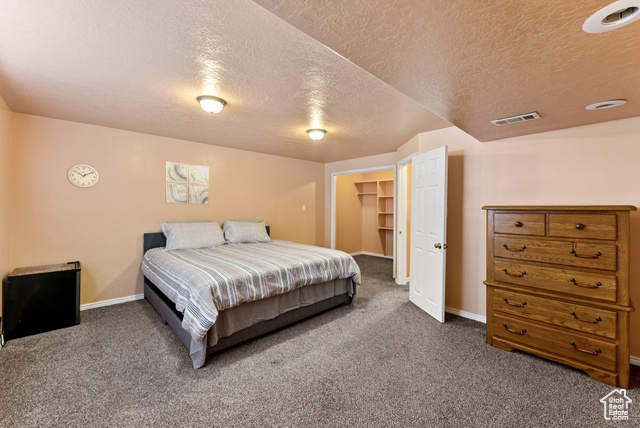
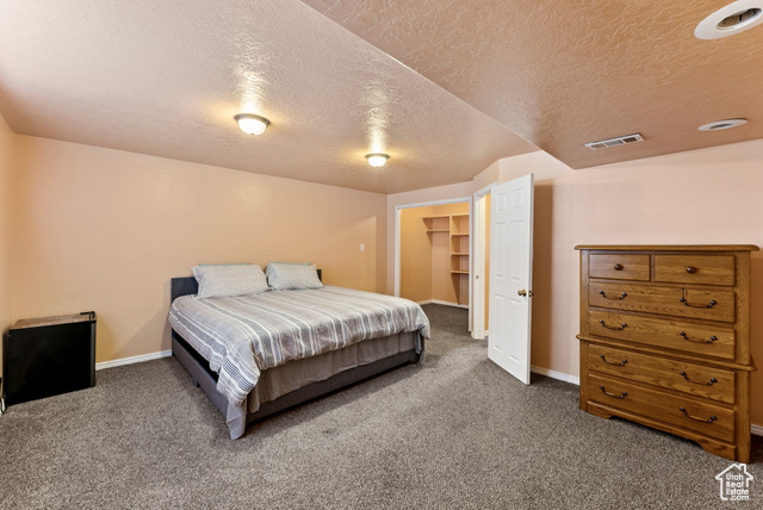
- wall art [164,161,210,206]
- wall clock [66,163,100,189]
